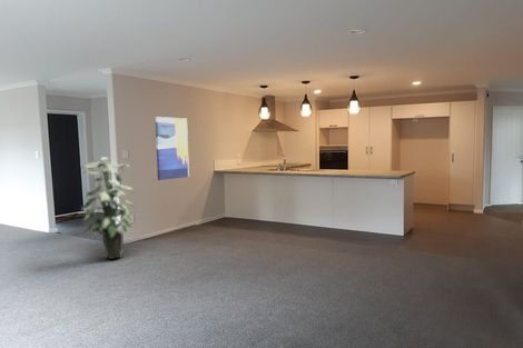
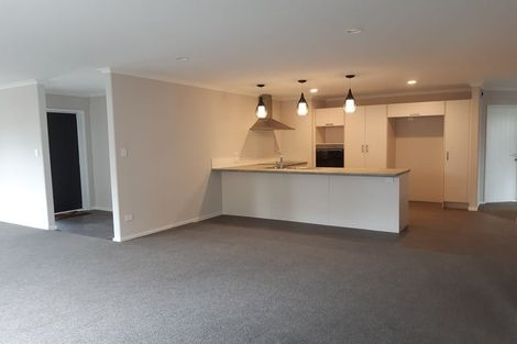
- wall art [154,116,190,181]
- indoor plant [79,156,137,260]
